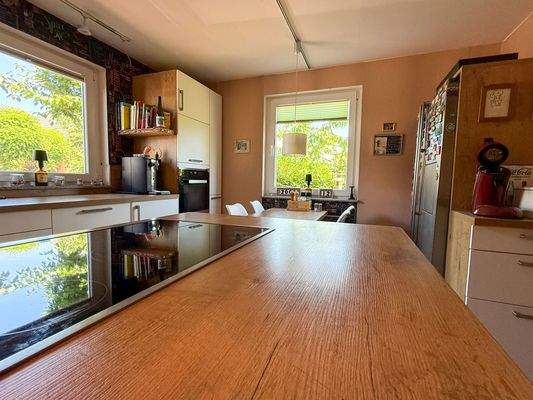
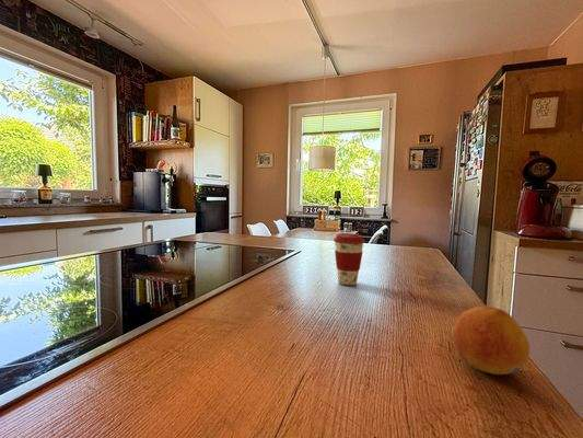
+ fruit [452,306,530,376]
+ coffee cup [333,232,365,286]
